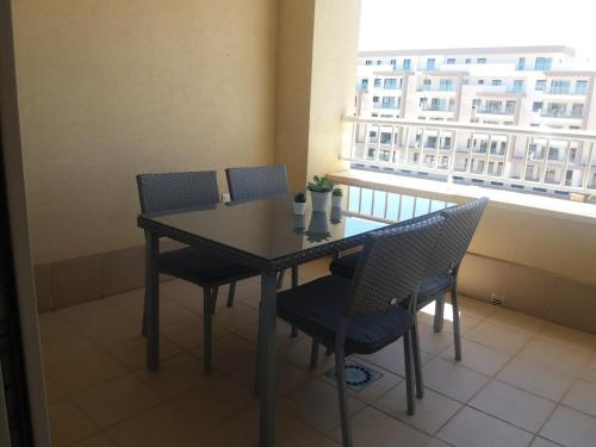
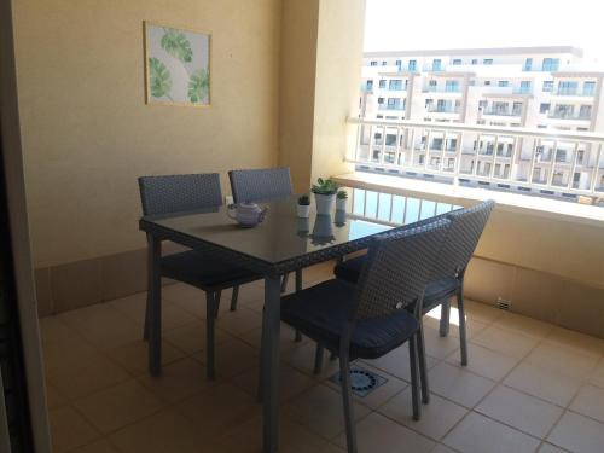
+ wall art [141,19,213,109]
+ teapot [226,198,271,228]
